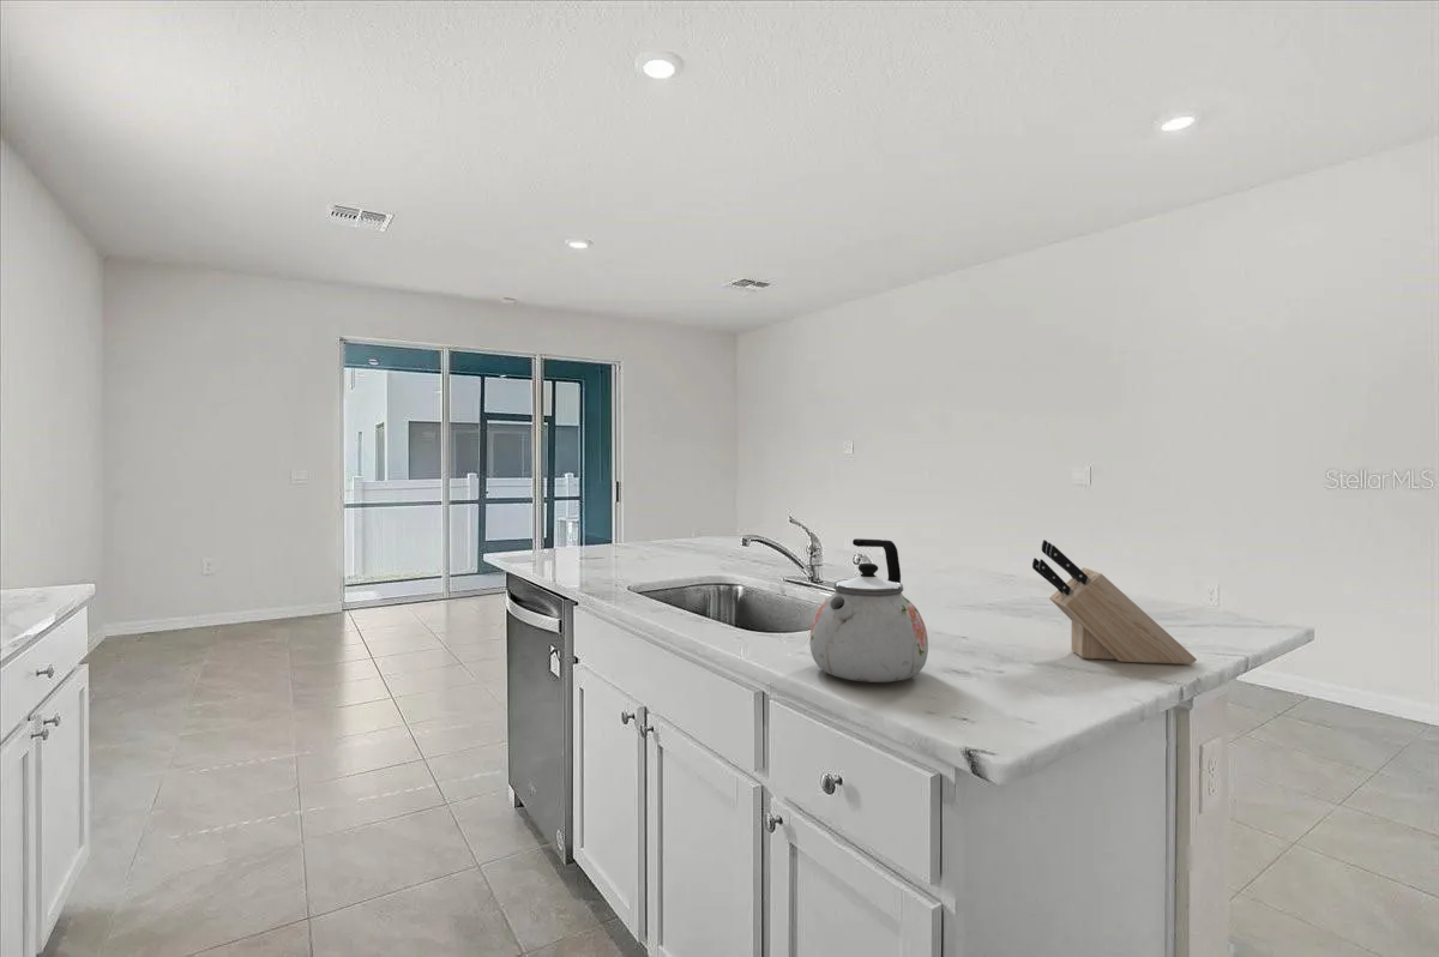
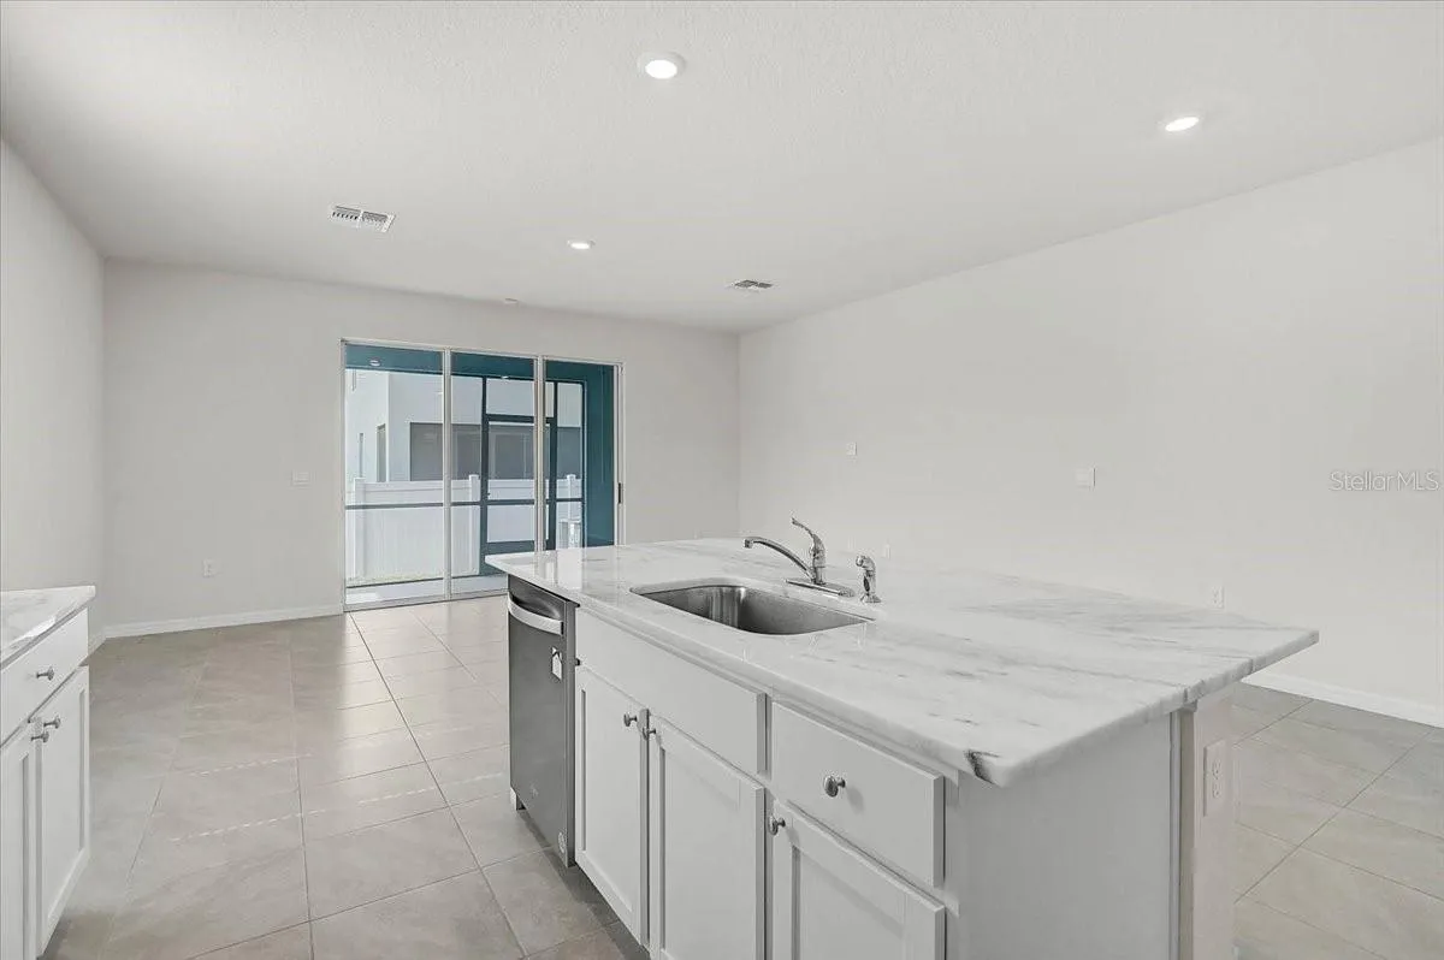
- knife block [1031,538,1198,666]
- kettle [808,537,929,684]
